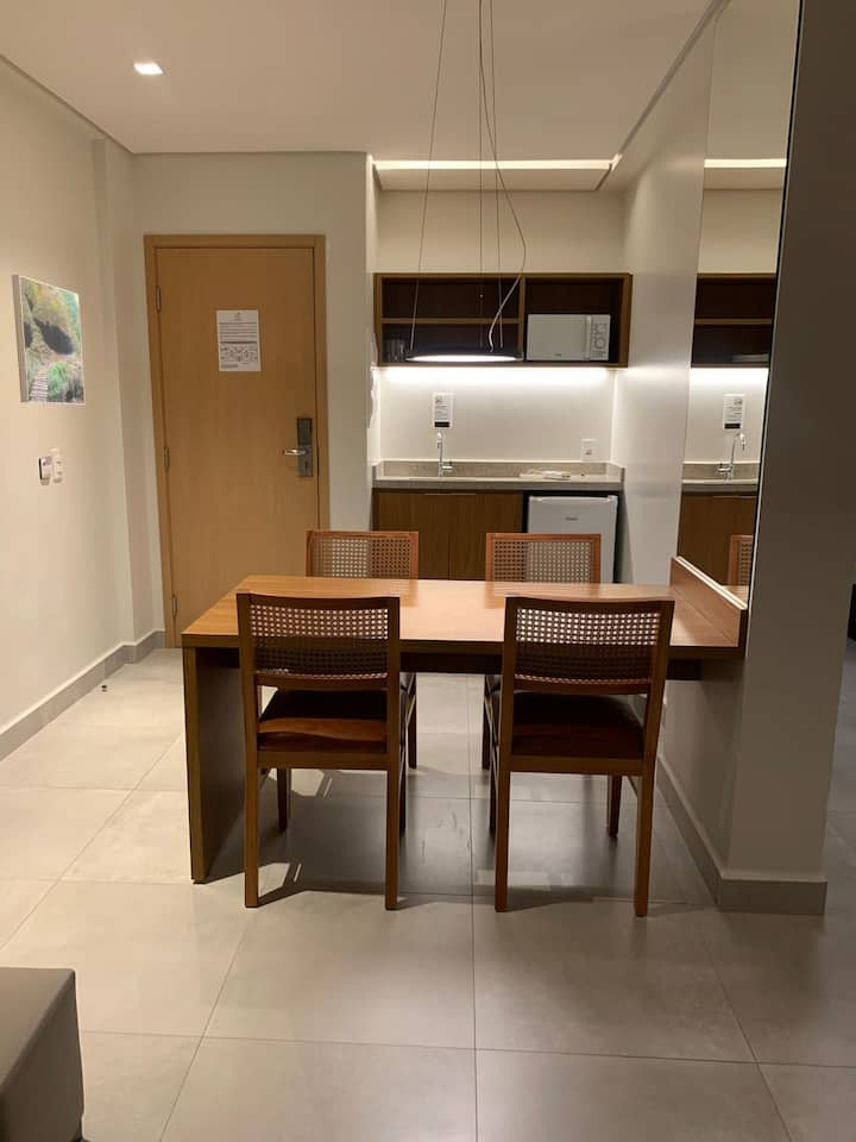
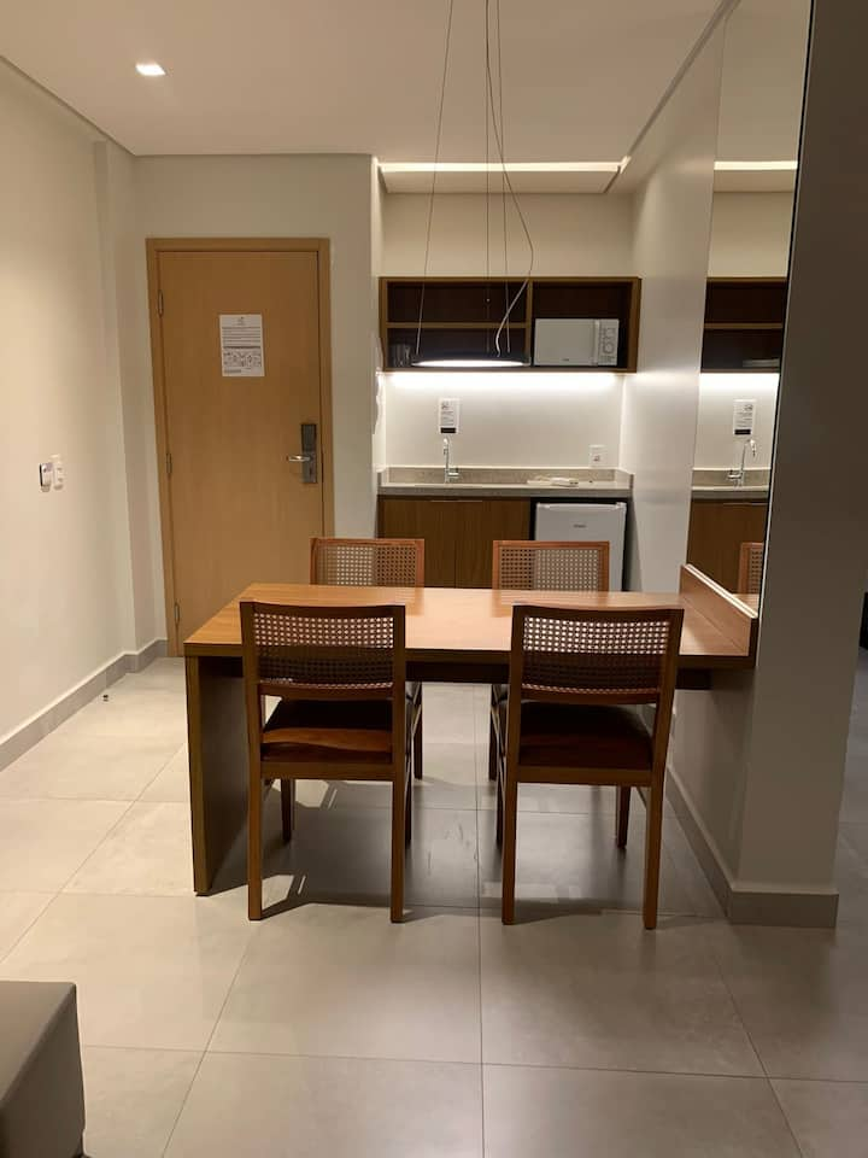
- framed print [11,274,86,406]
